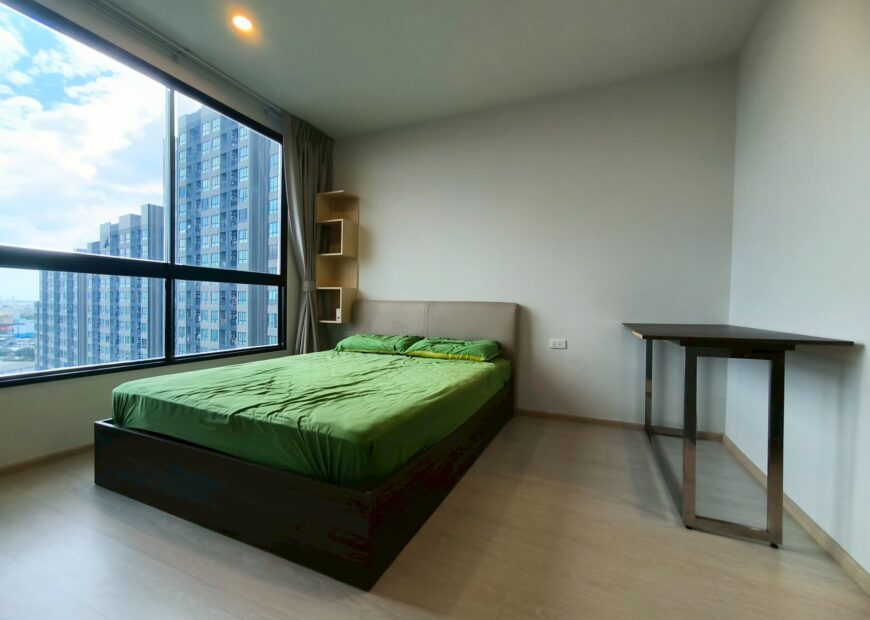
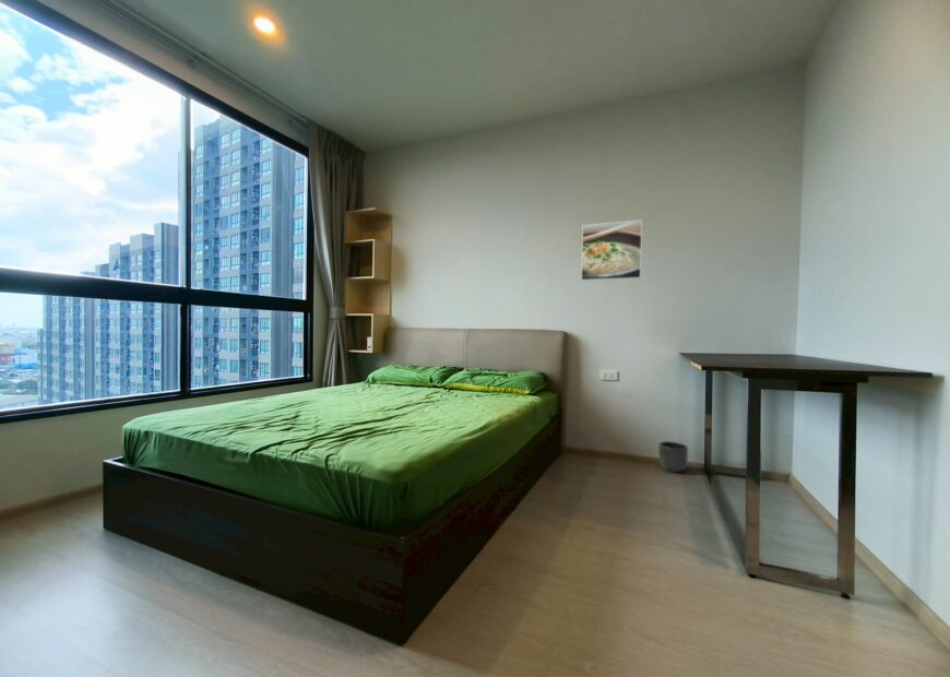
+ planter [657,440,689,474]
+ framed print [580,218,643,282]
